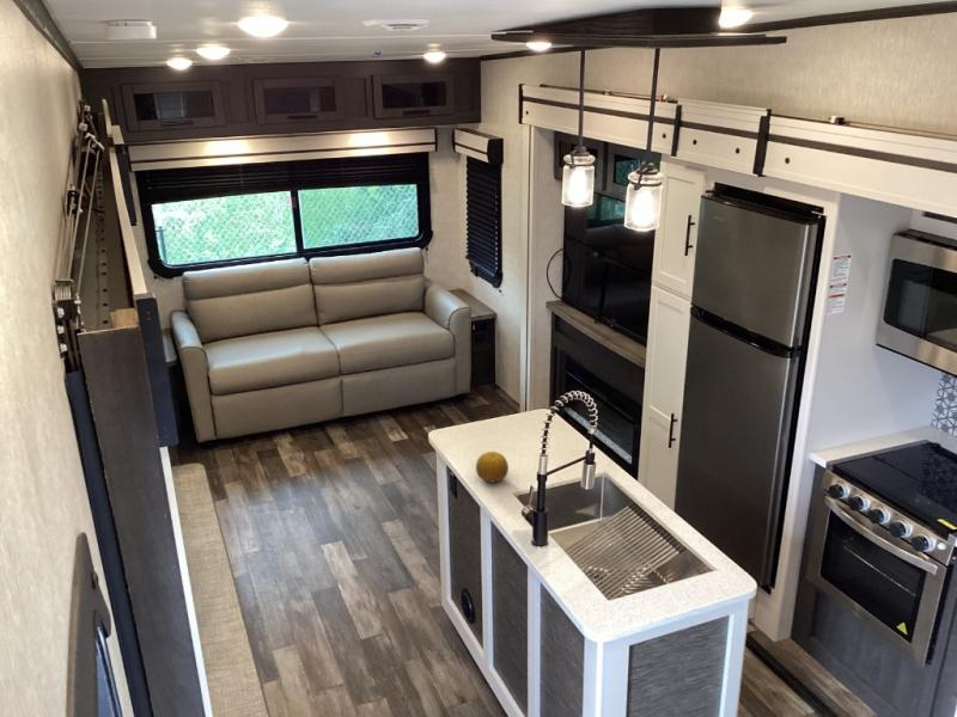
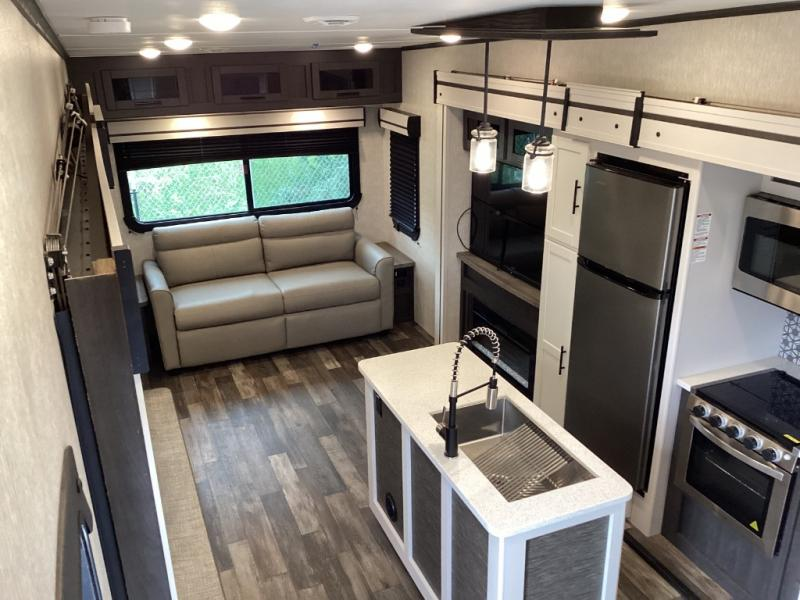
- fruit [475,451,510,484]
